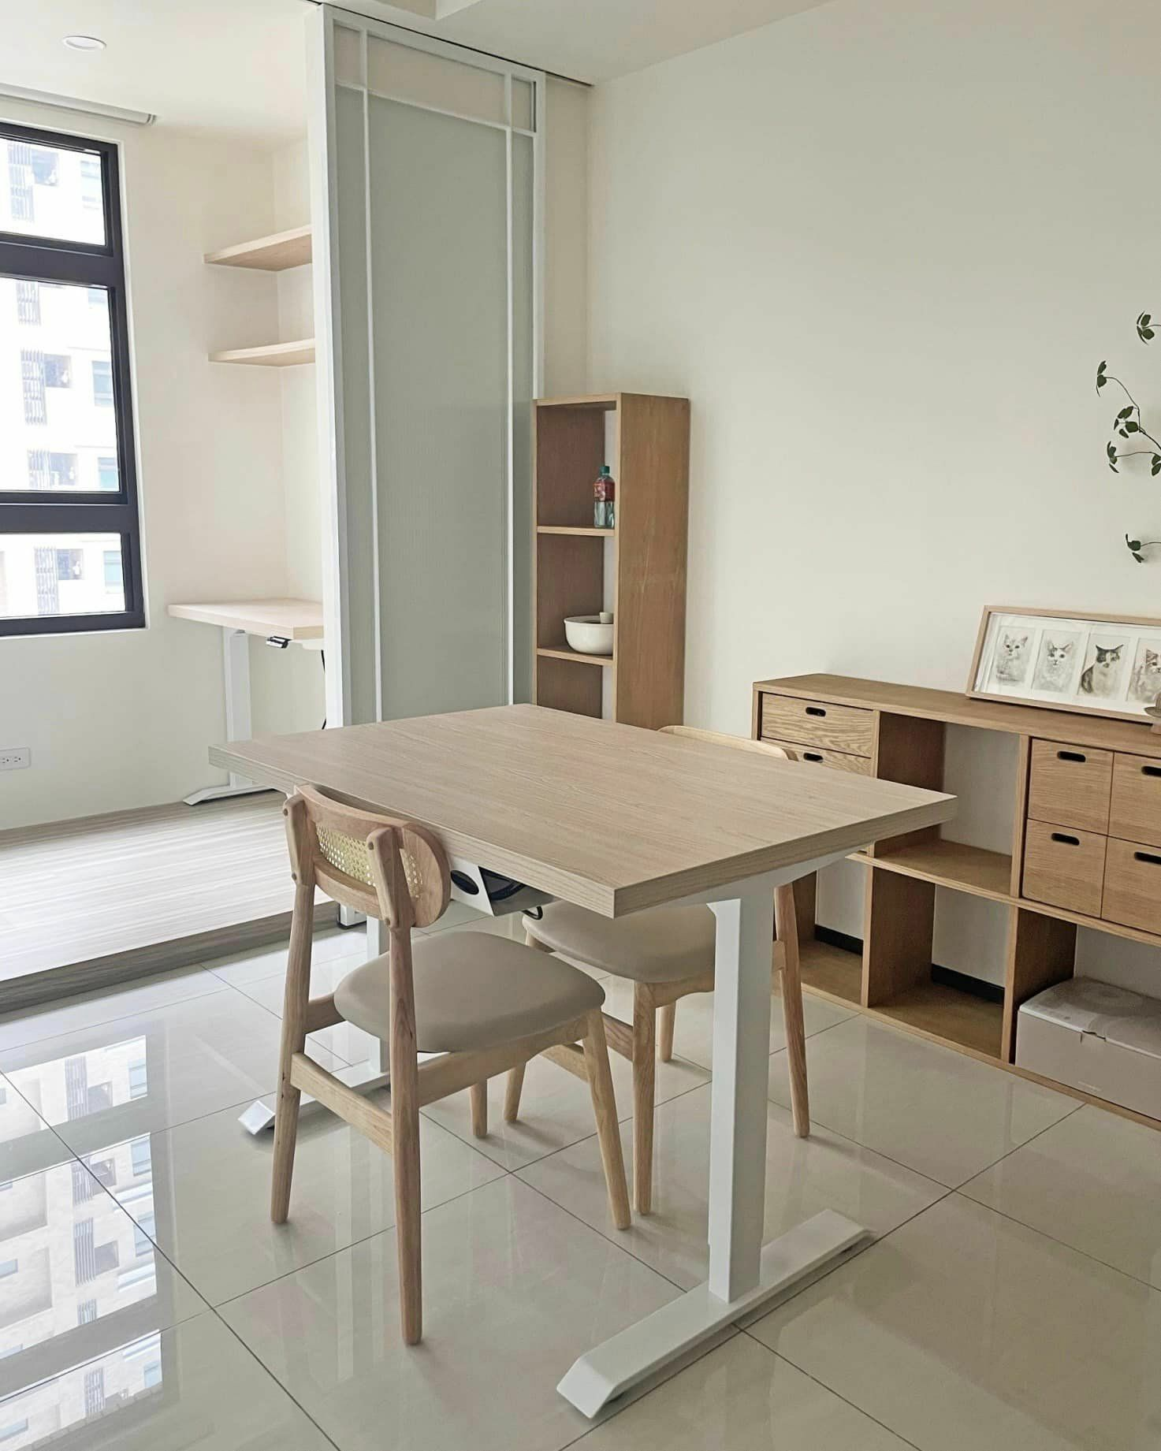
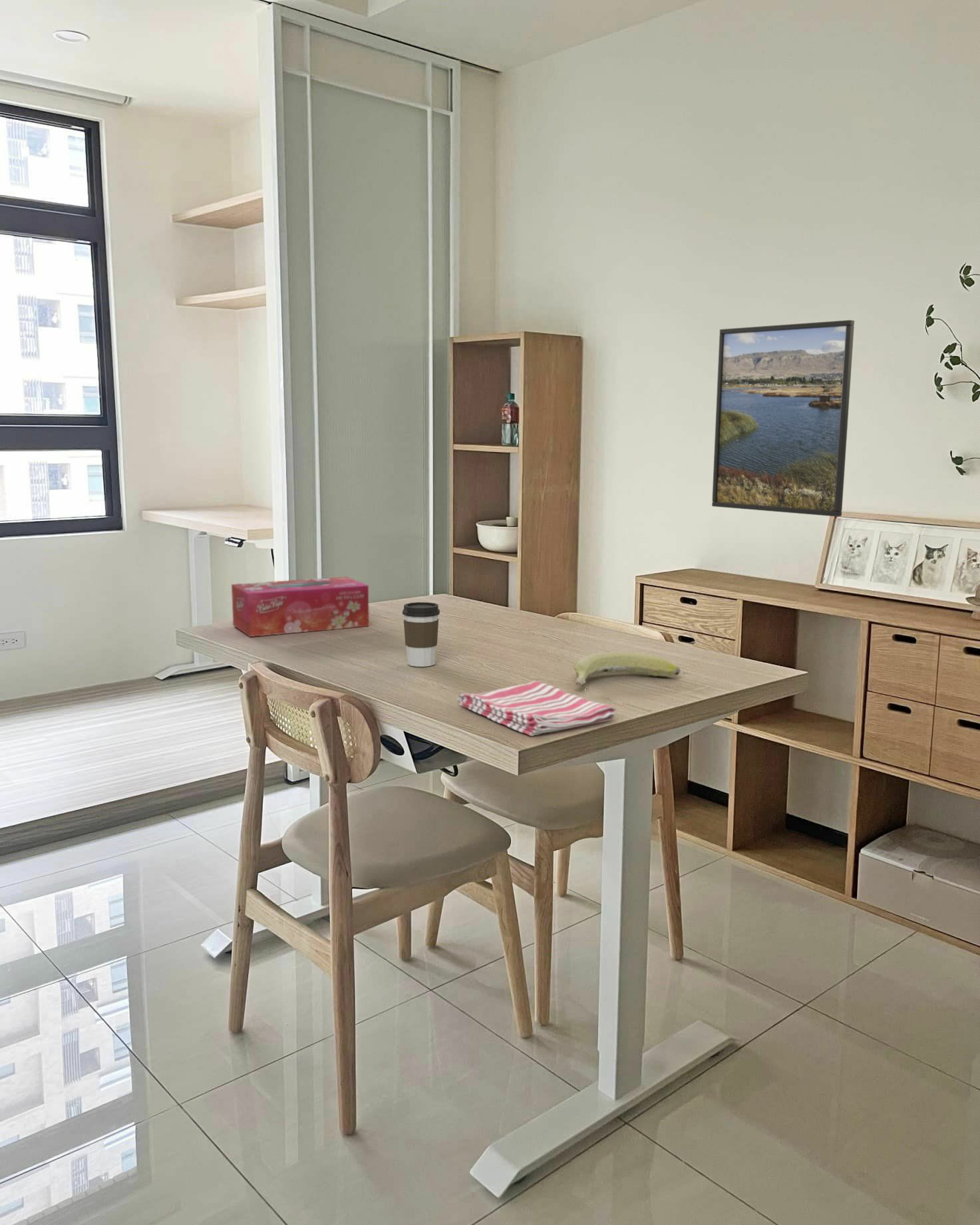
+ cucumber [572,651,681,688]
+ tissue box [231,576,370,637]
+ dish towel [456,680,617,737]
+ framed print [711,319,855,517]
+ coffee cup [402,602,440,667]
